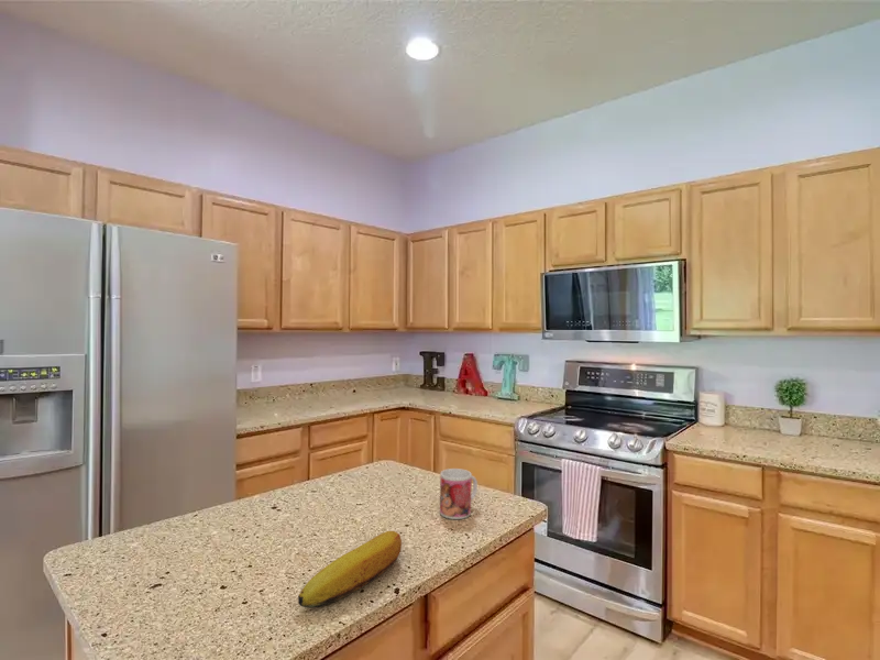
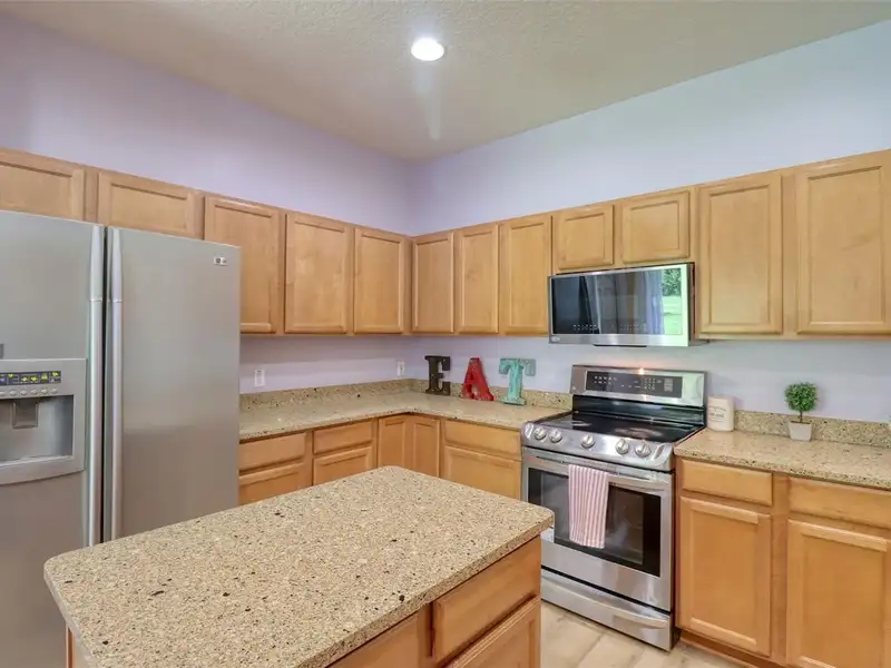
- fruit [297,530,403,608]
- mug [439,468,479,520]
